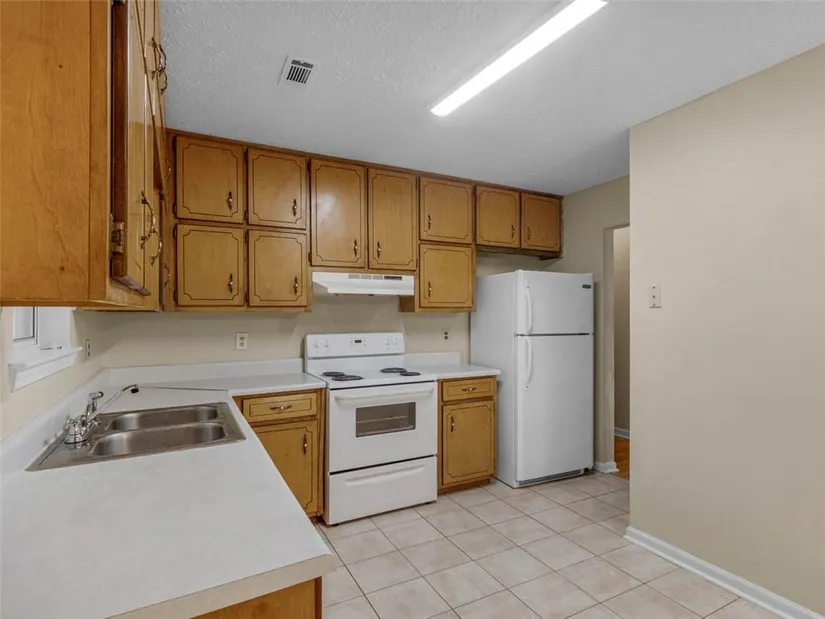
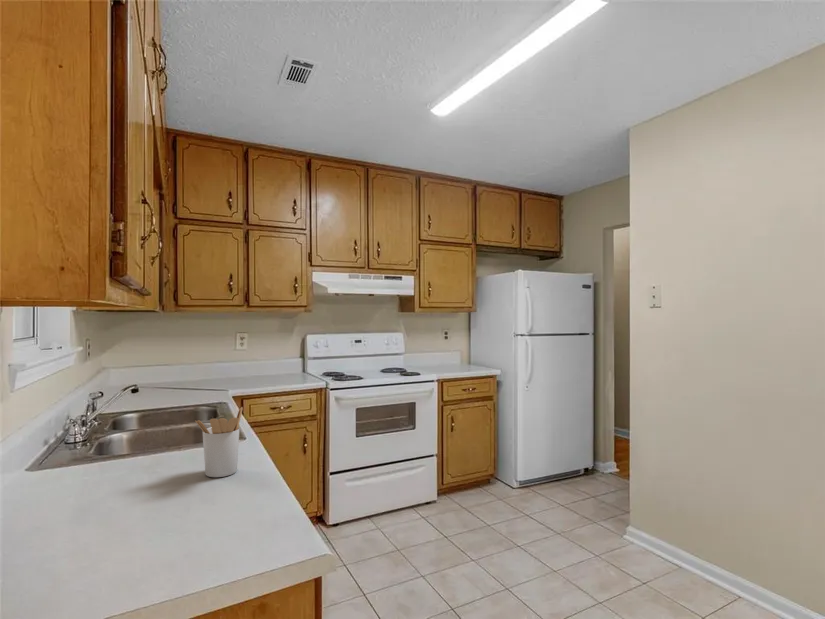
+ utensil holder [194,406,244,478]
